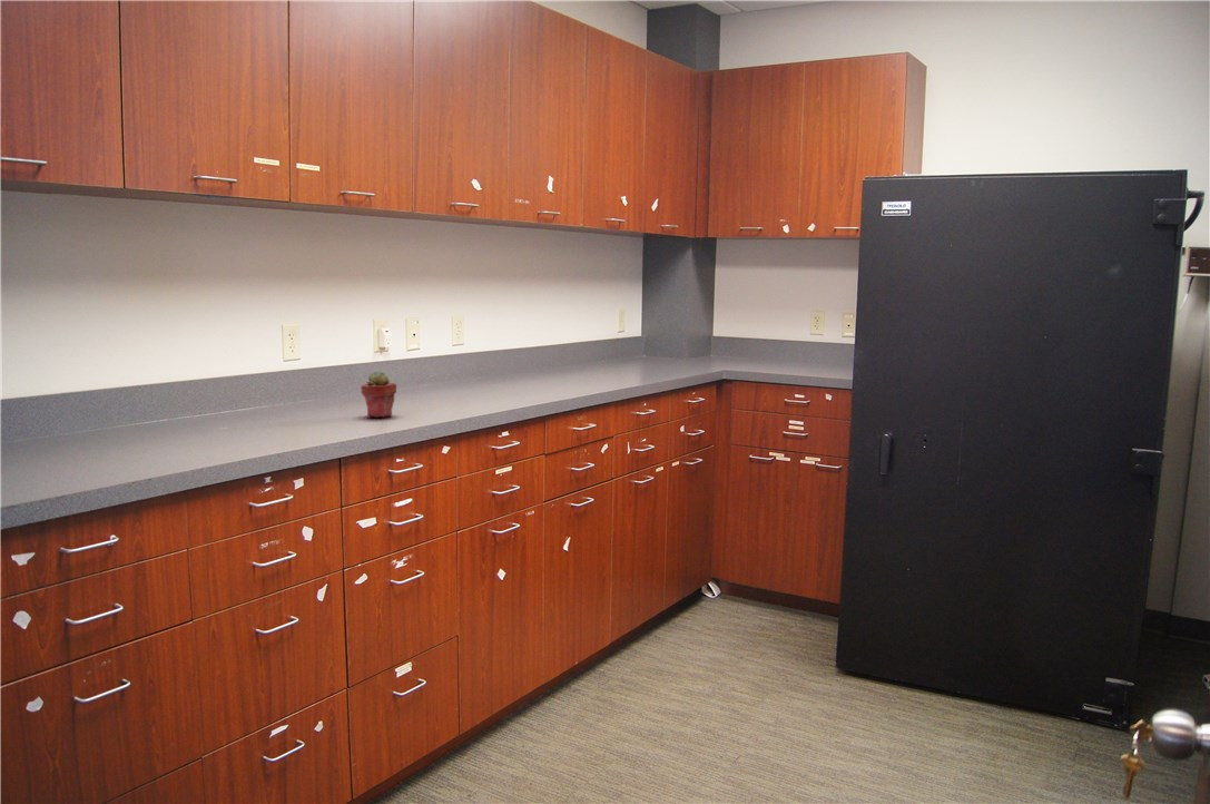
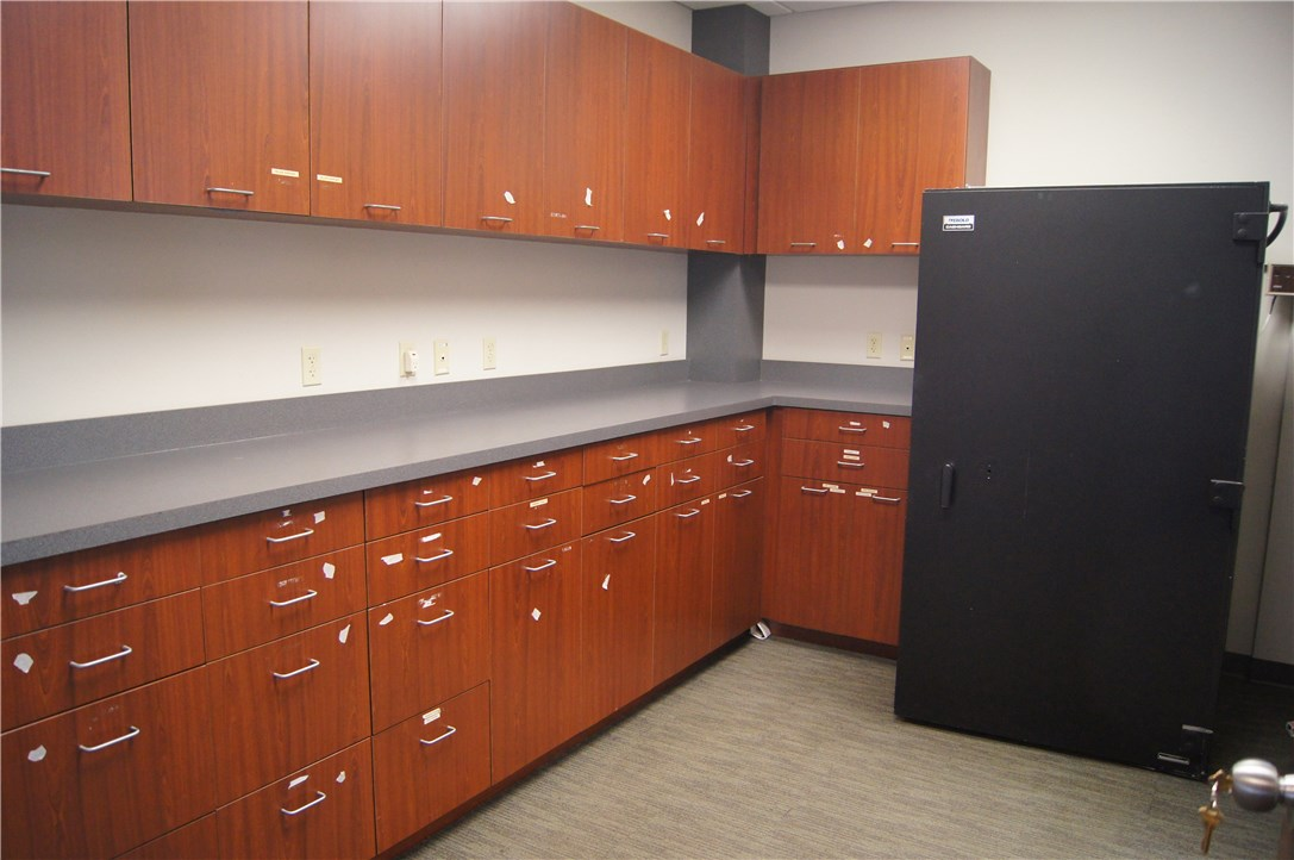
- potted succulent [360,370,397,419]
